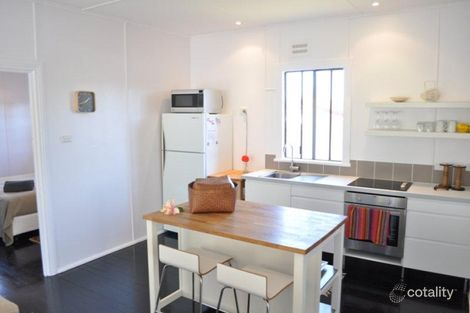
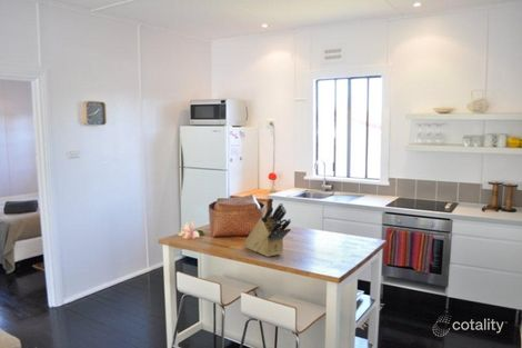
+ knife block [243,202,292,258]
